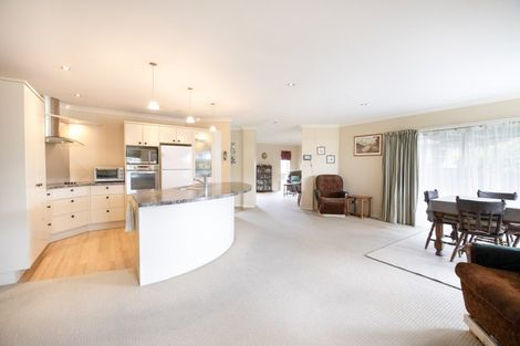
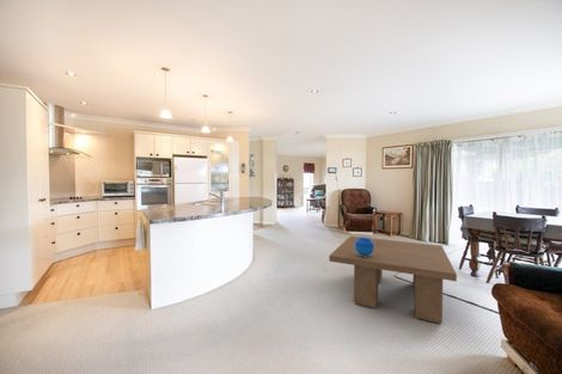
+ coffee table [328,235,458,325]
+ decorative sphere [354,235,374,257]
